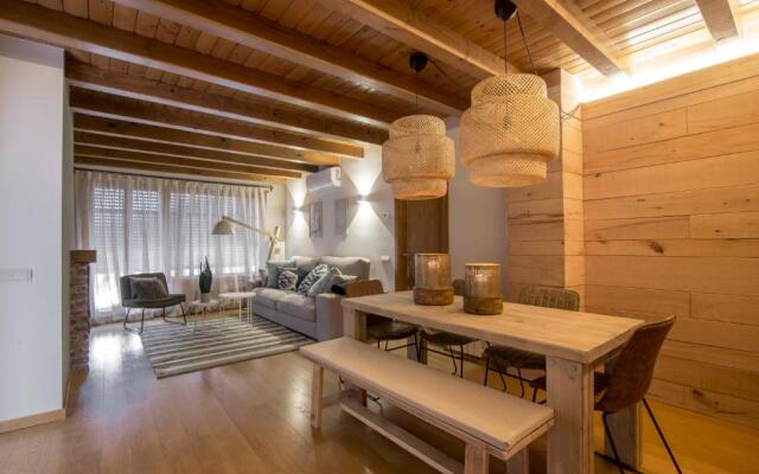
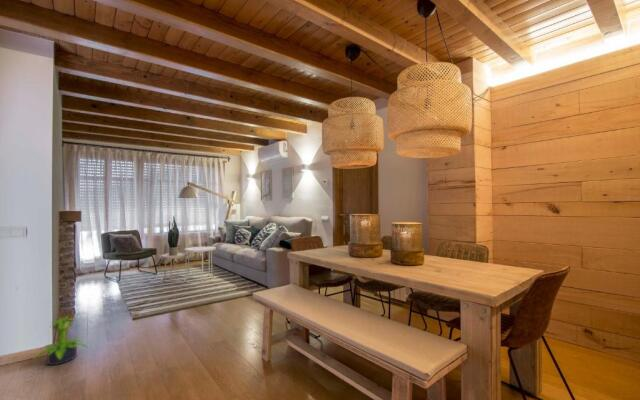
+ potted plant [32,316,88,366]
